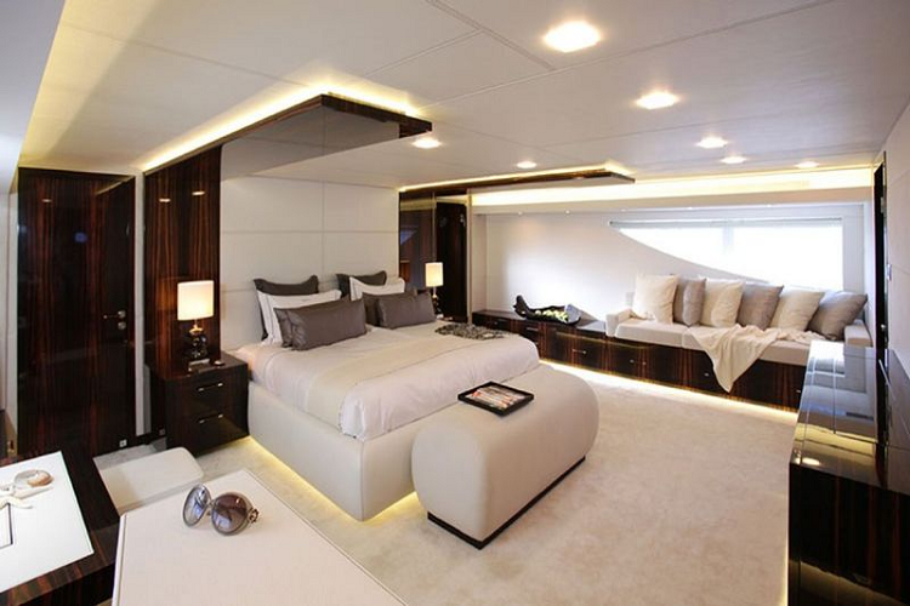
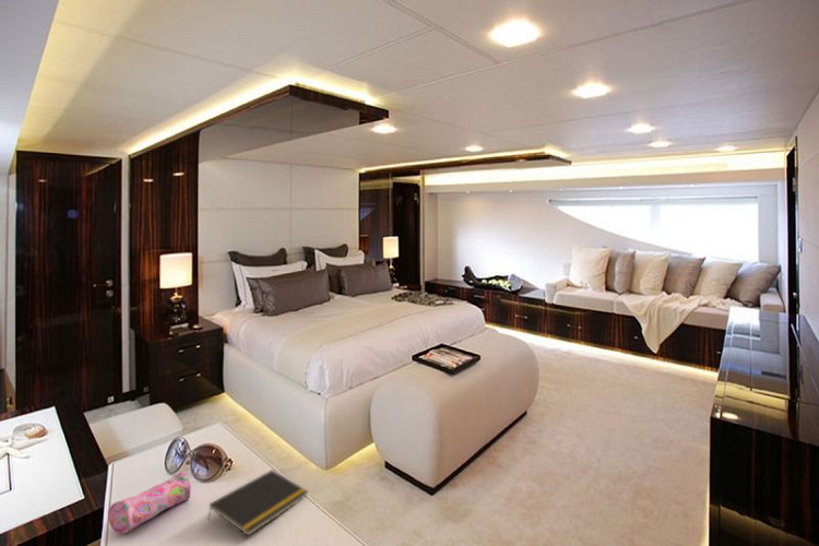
+ pencil case [107,471,192,535]
+ notepad [206,468,310,537]
